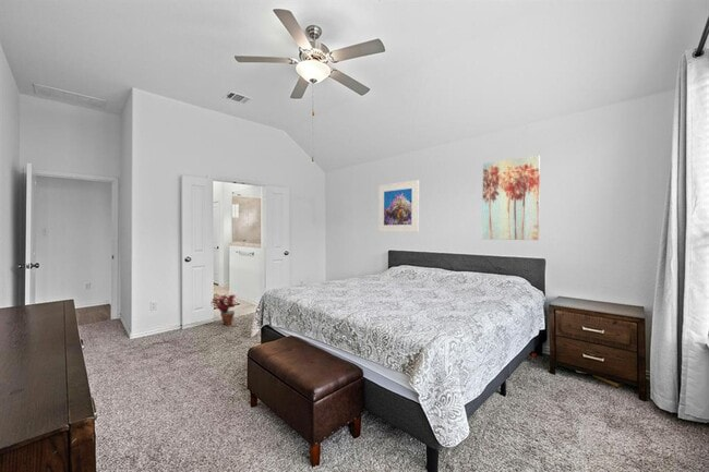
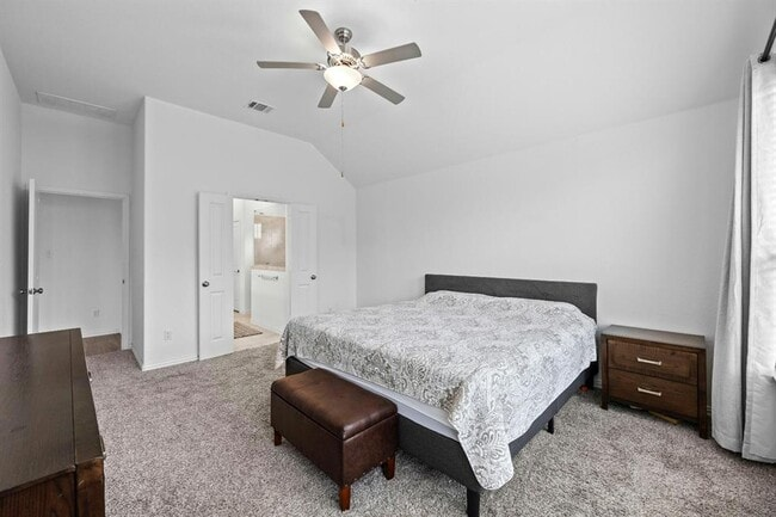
- potted plant [209,293,237,326]
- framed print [377,179,420,233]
- wall art [481,154,541,241]
